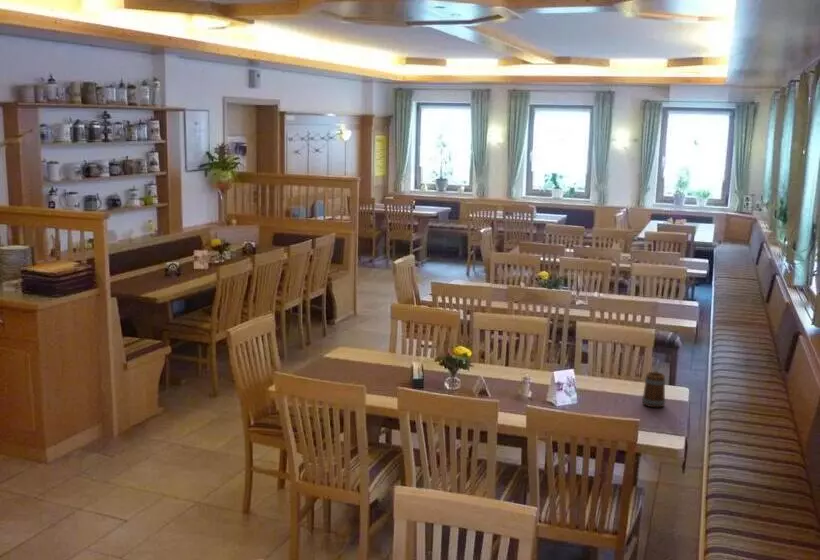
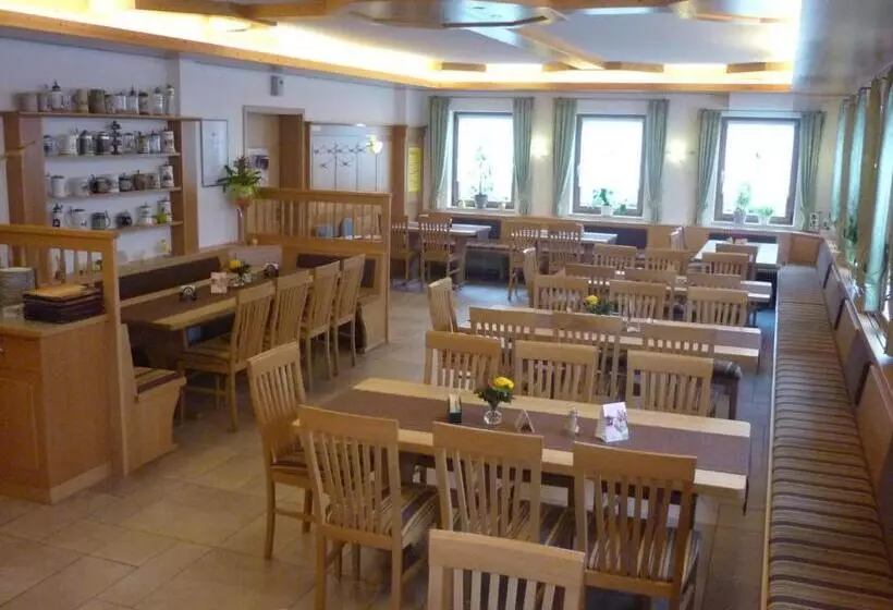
- beer mug [641,369,666,408]
